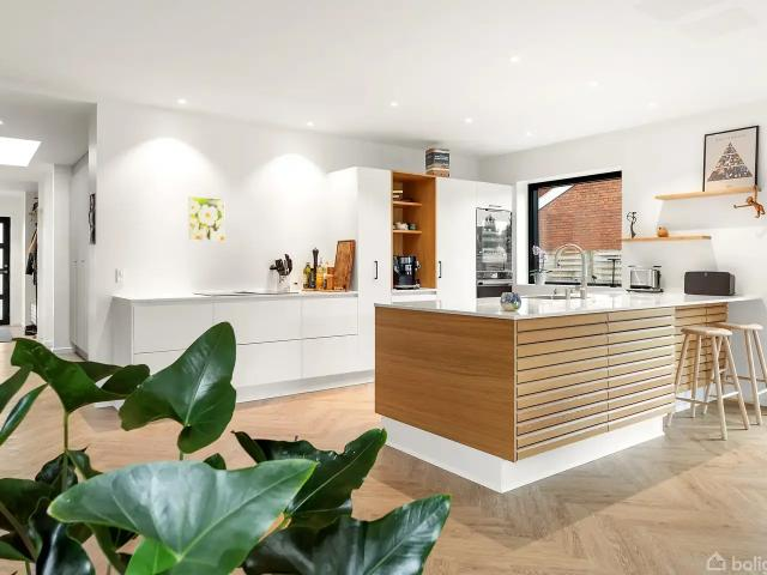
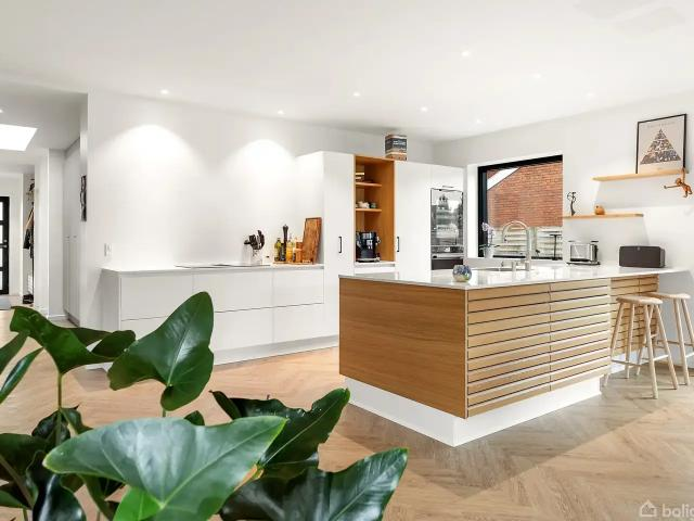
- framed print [188,195,227,242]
